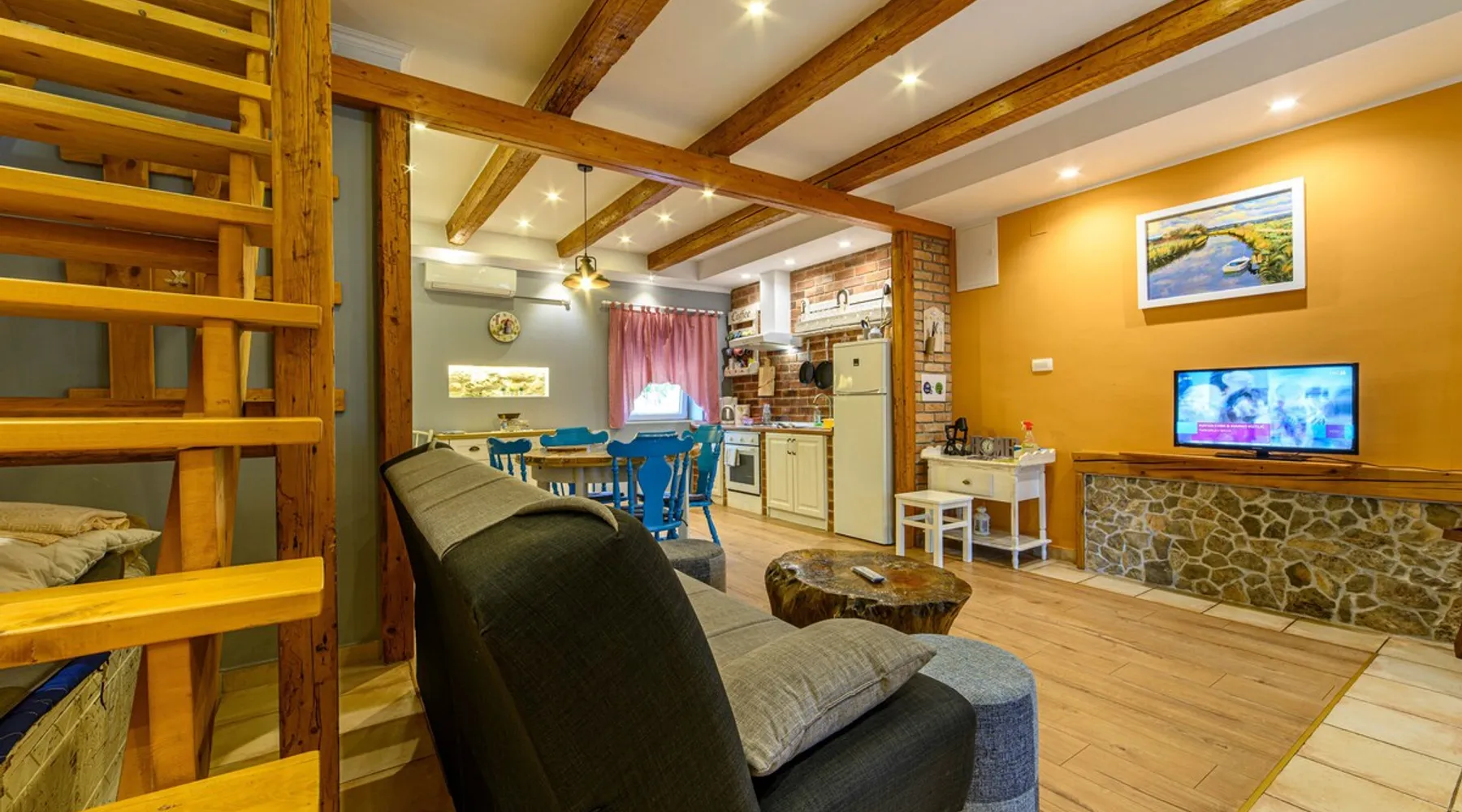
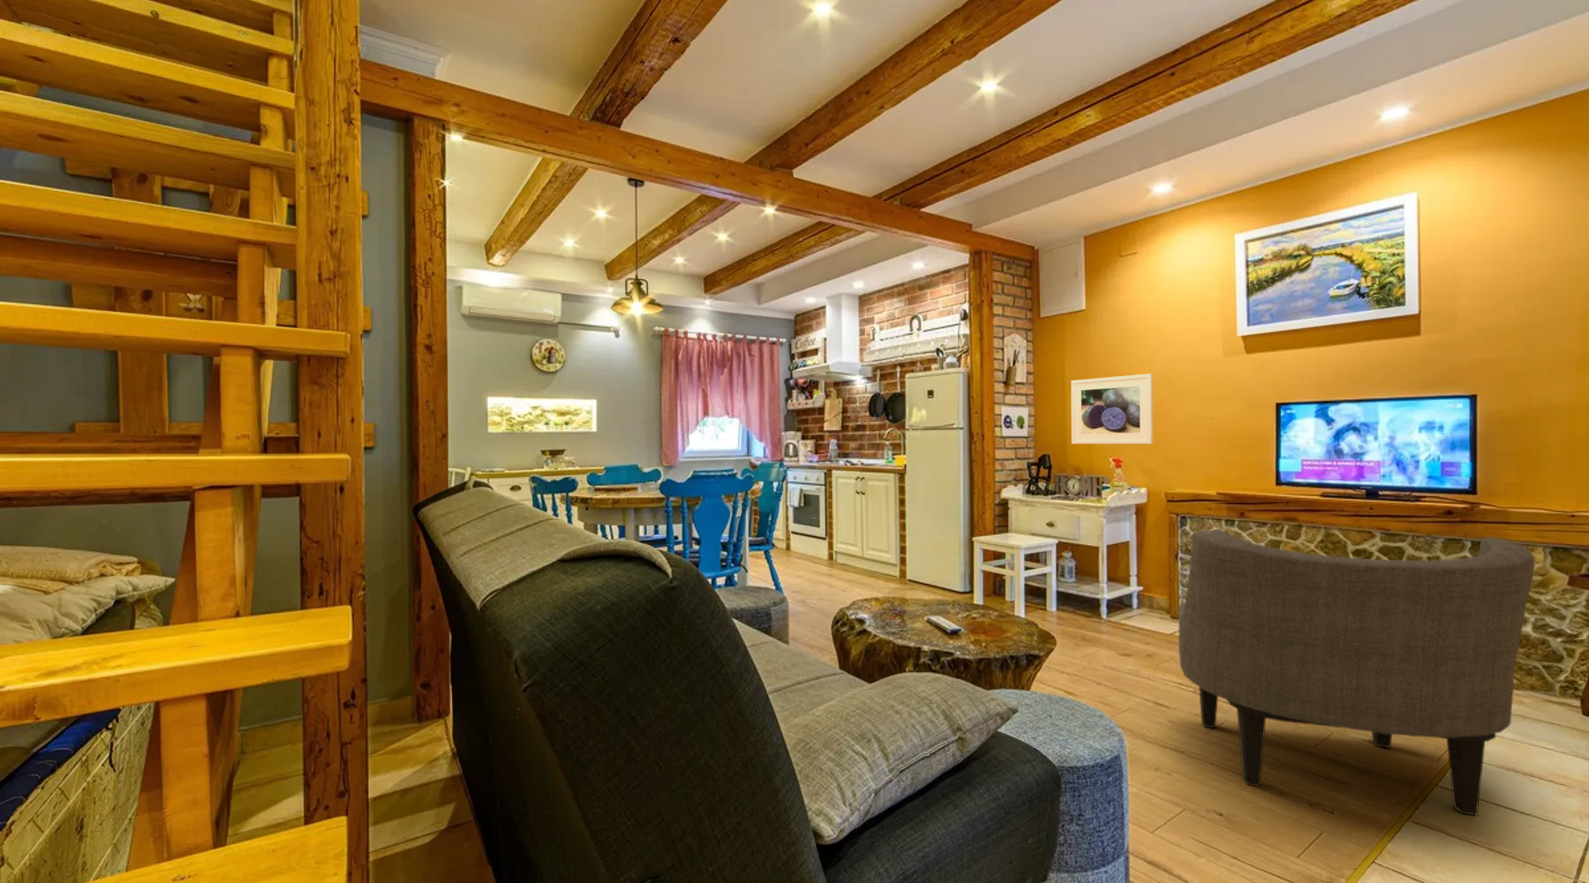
+ armchair [1178,528,1535,817]
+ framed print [1069,373,1154,445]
